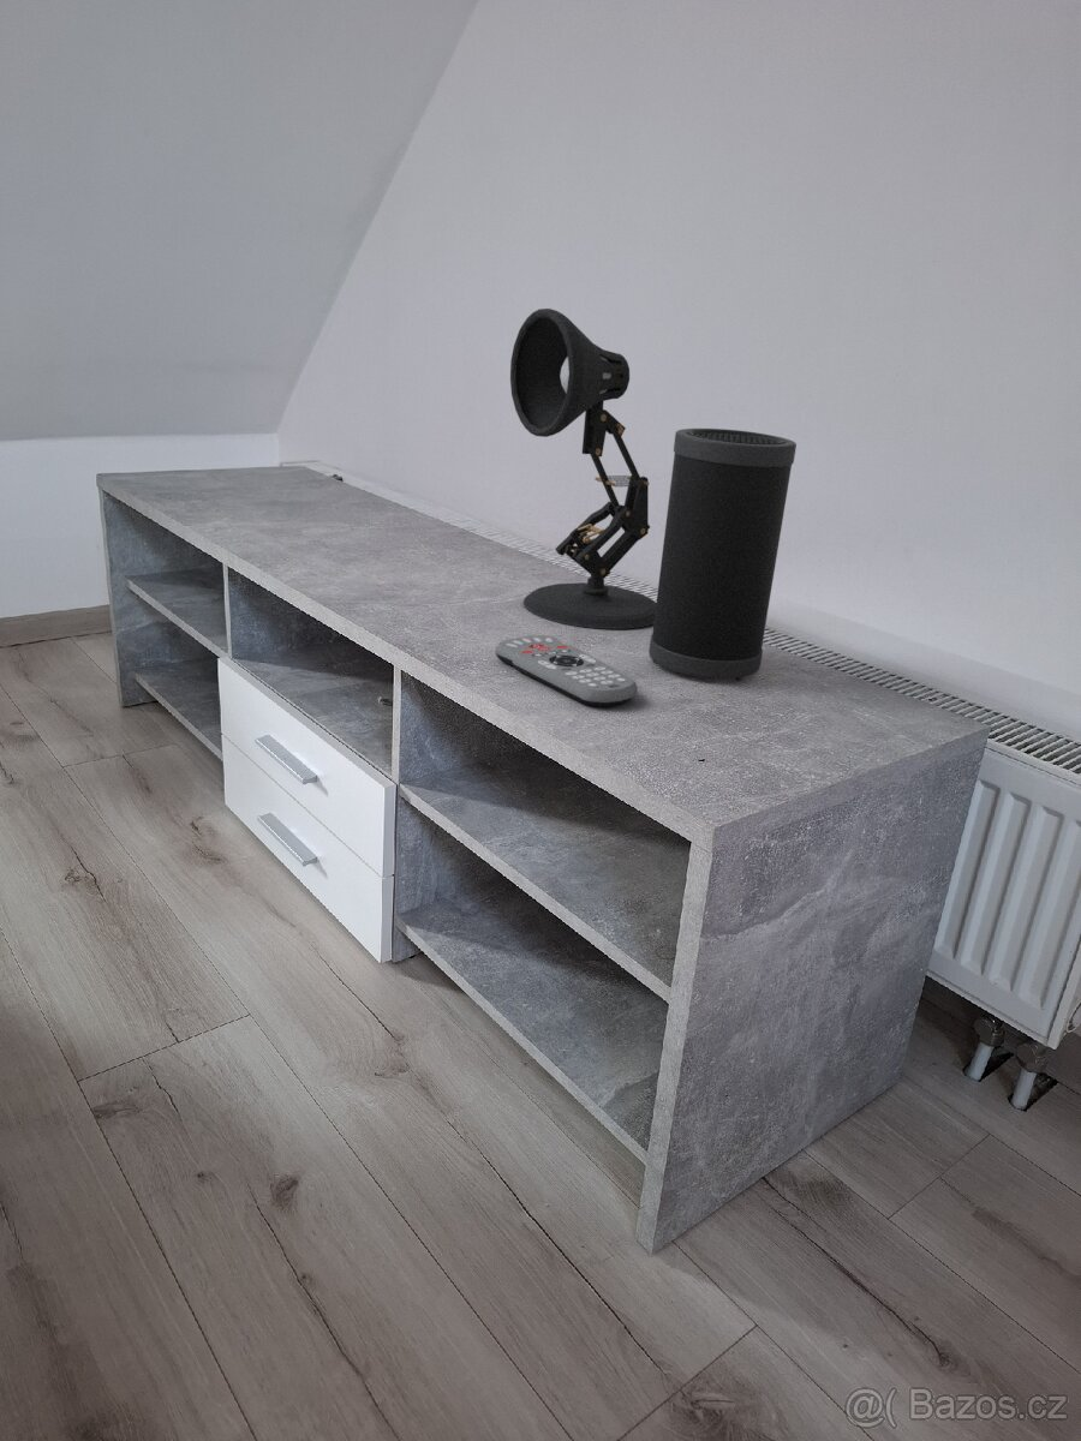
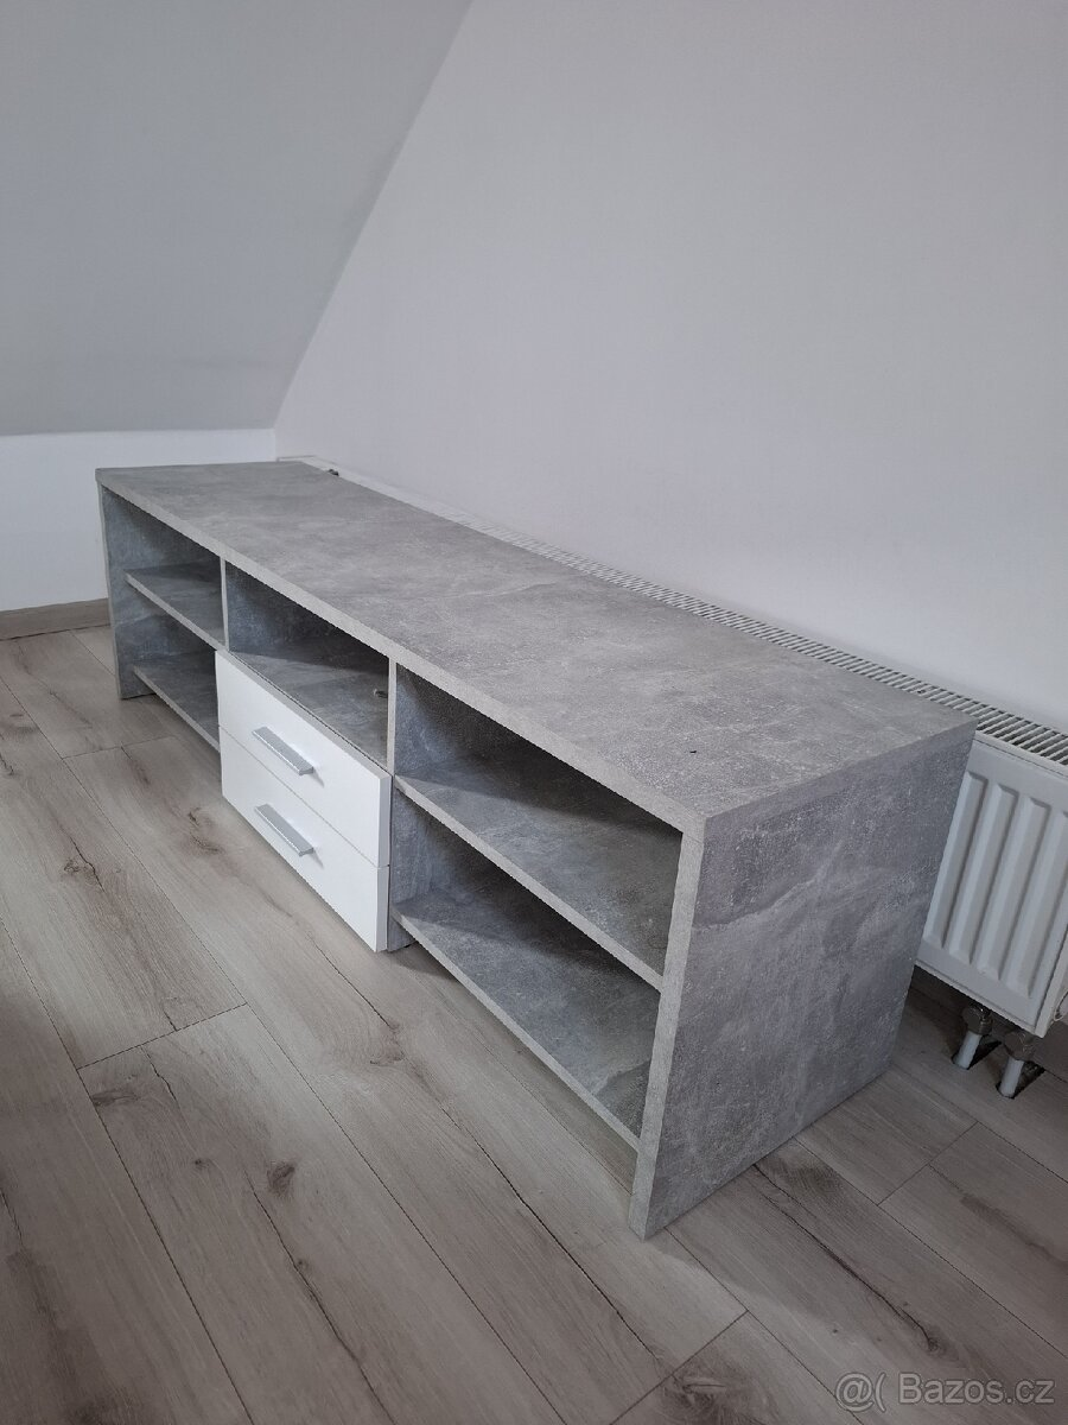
- remote control [494,634,639,707]
- speaker [647,427,798,682]
- desk lamp [509,307,657,630]
